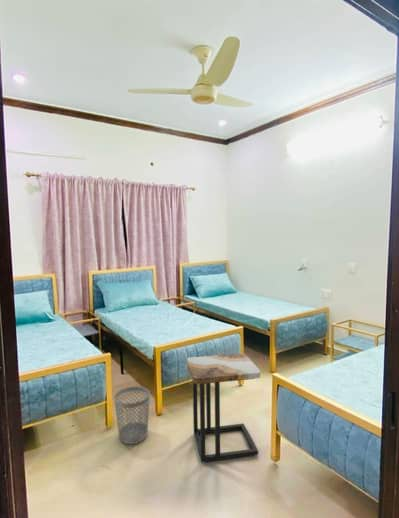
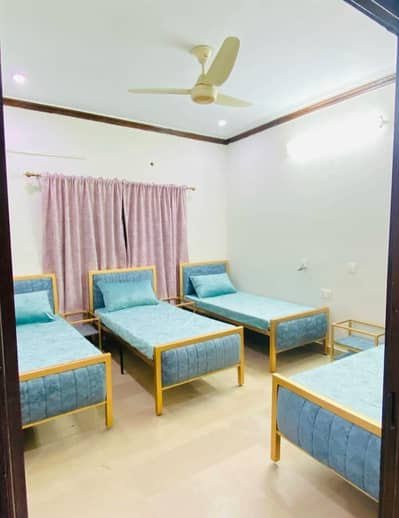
- side table [186,352,262,464]
- wastebasket [113,385,151,445]
